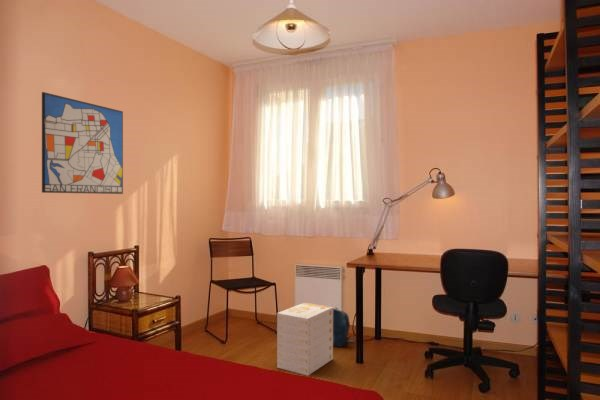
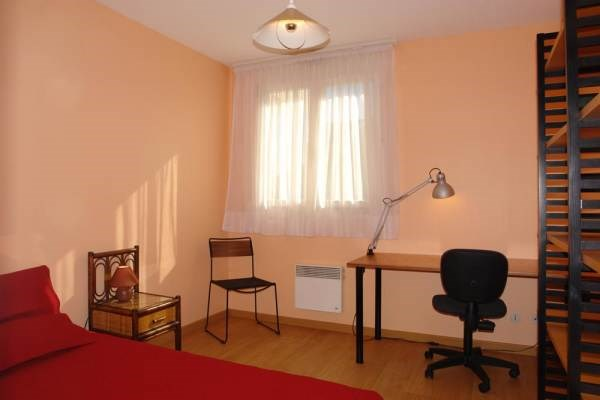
- backpack [333,308,355,348]
- product box [276,302,334,377]
- wall art [41,91,124,195]
